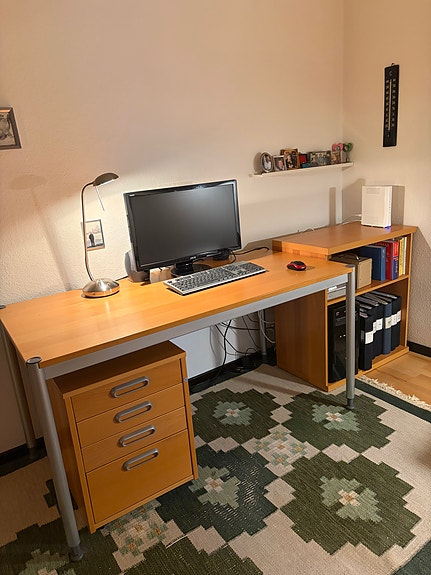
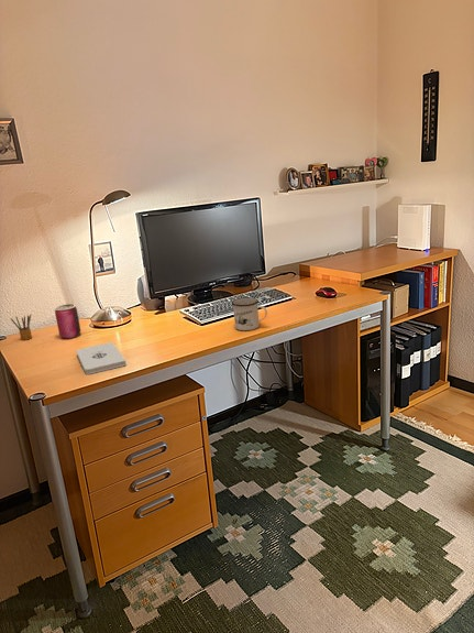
+ notepad [76,341,128,375]
+ mug [231,297,268,331]
+ pencil box [10,314,33,341]
+ can [54,303,81,339]
